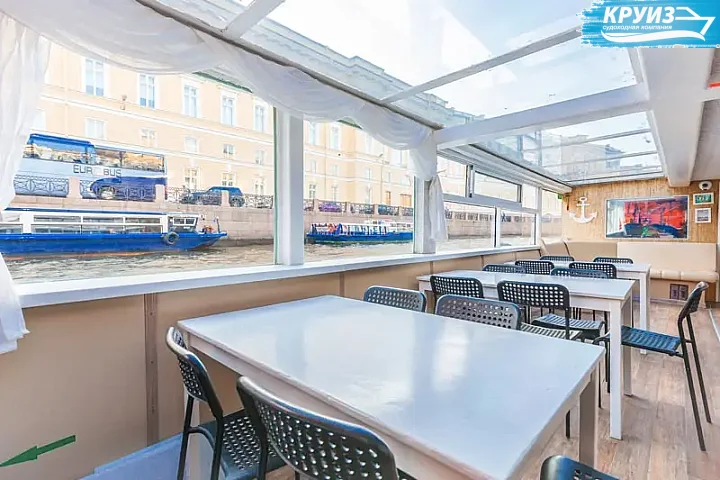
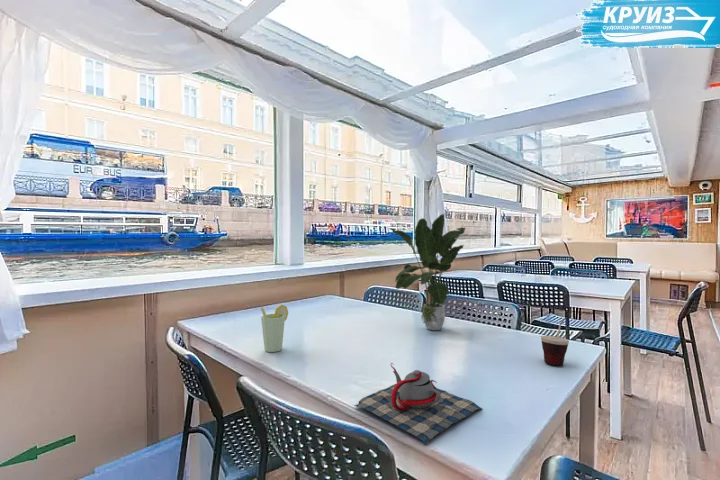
+ cup [540,317,570,366]
+ teapot [353,362,483,445]
+ potted plant [388,213,466,331]
+ cup [260,304,289,353]
